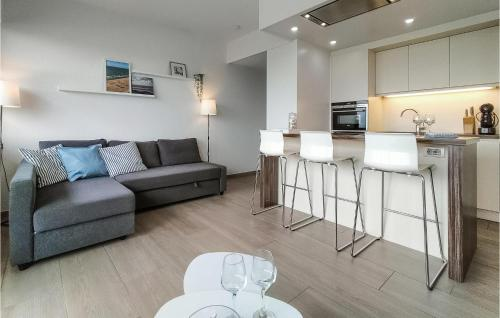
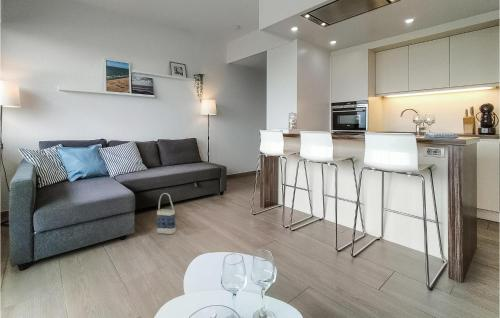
+ bag [156,192,177,235]
